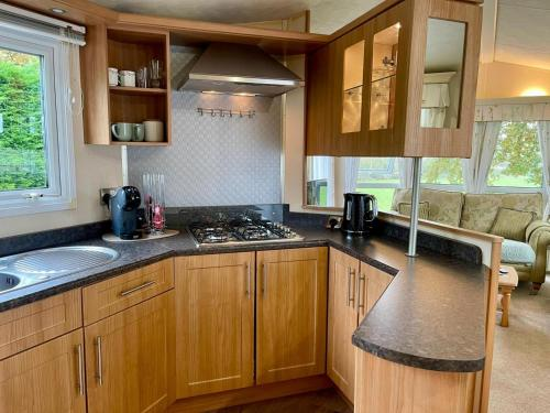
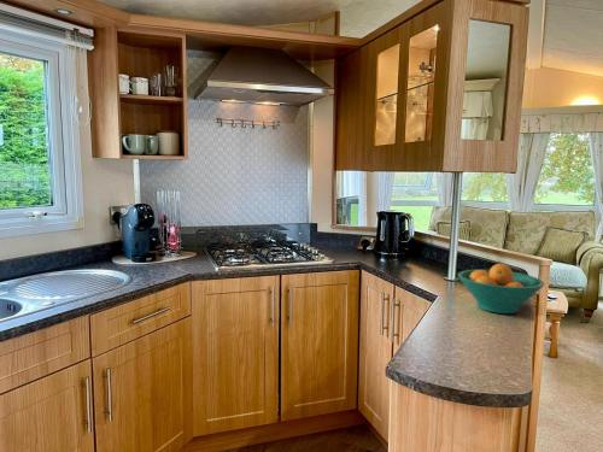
+ fruit bowl [457,263,546,315]
